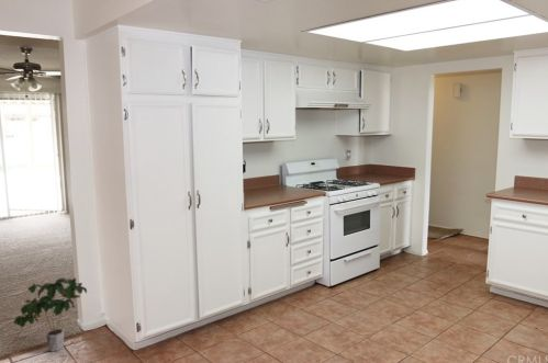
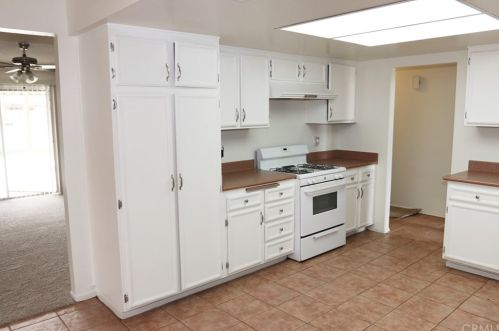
- potted plant [13,276,88,353]
